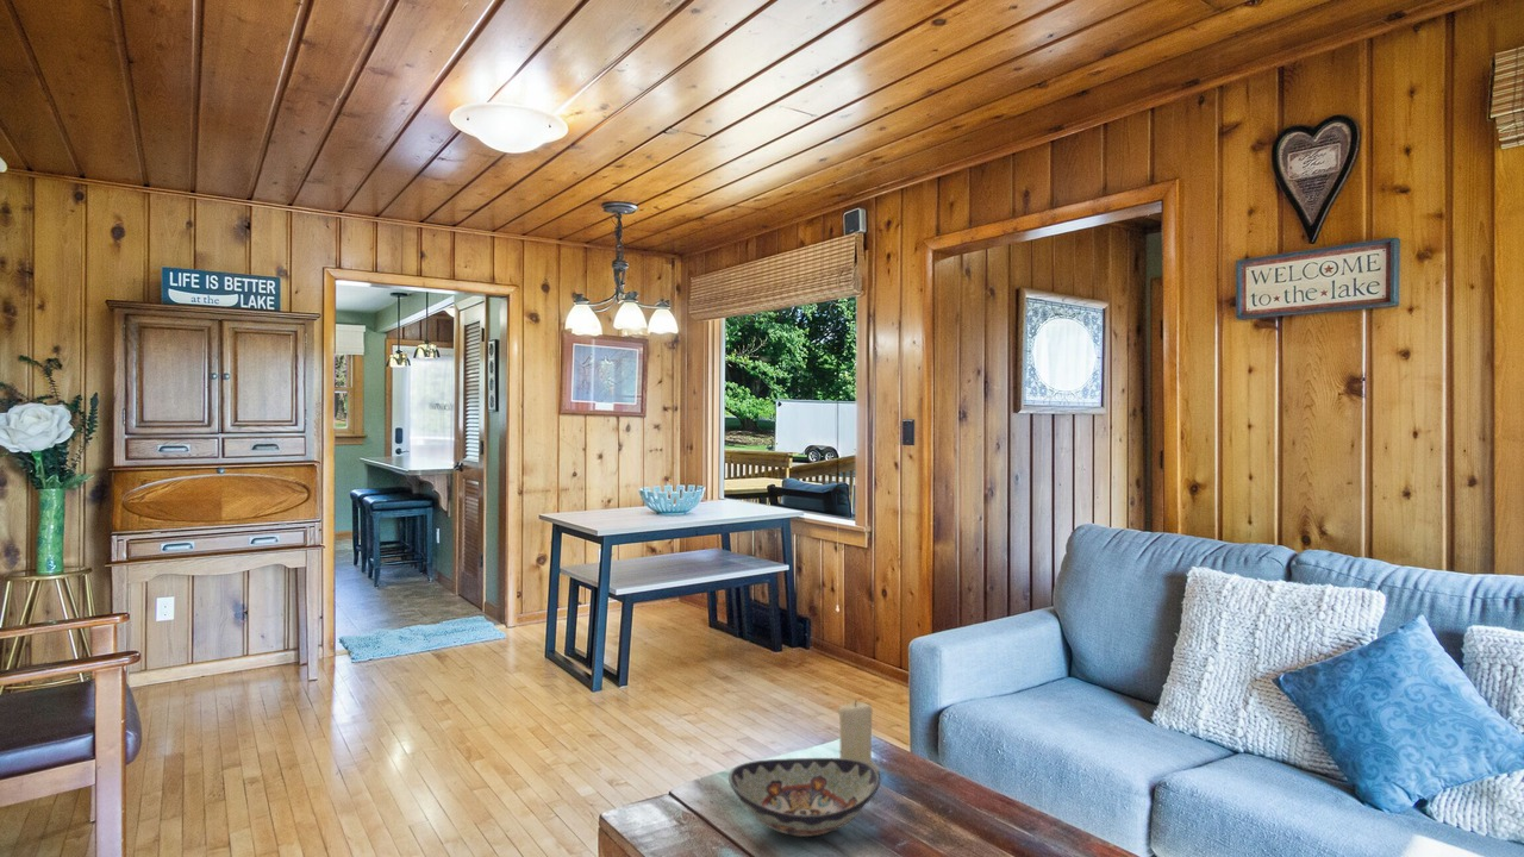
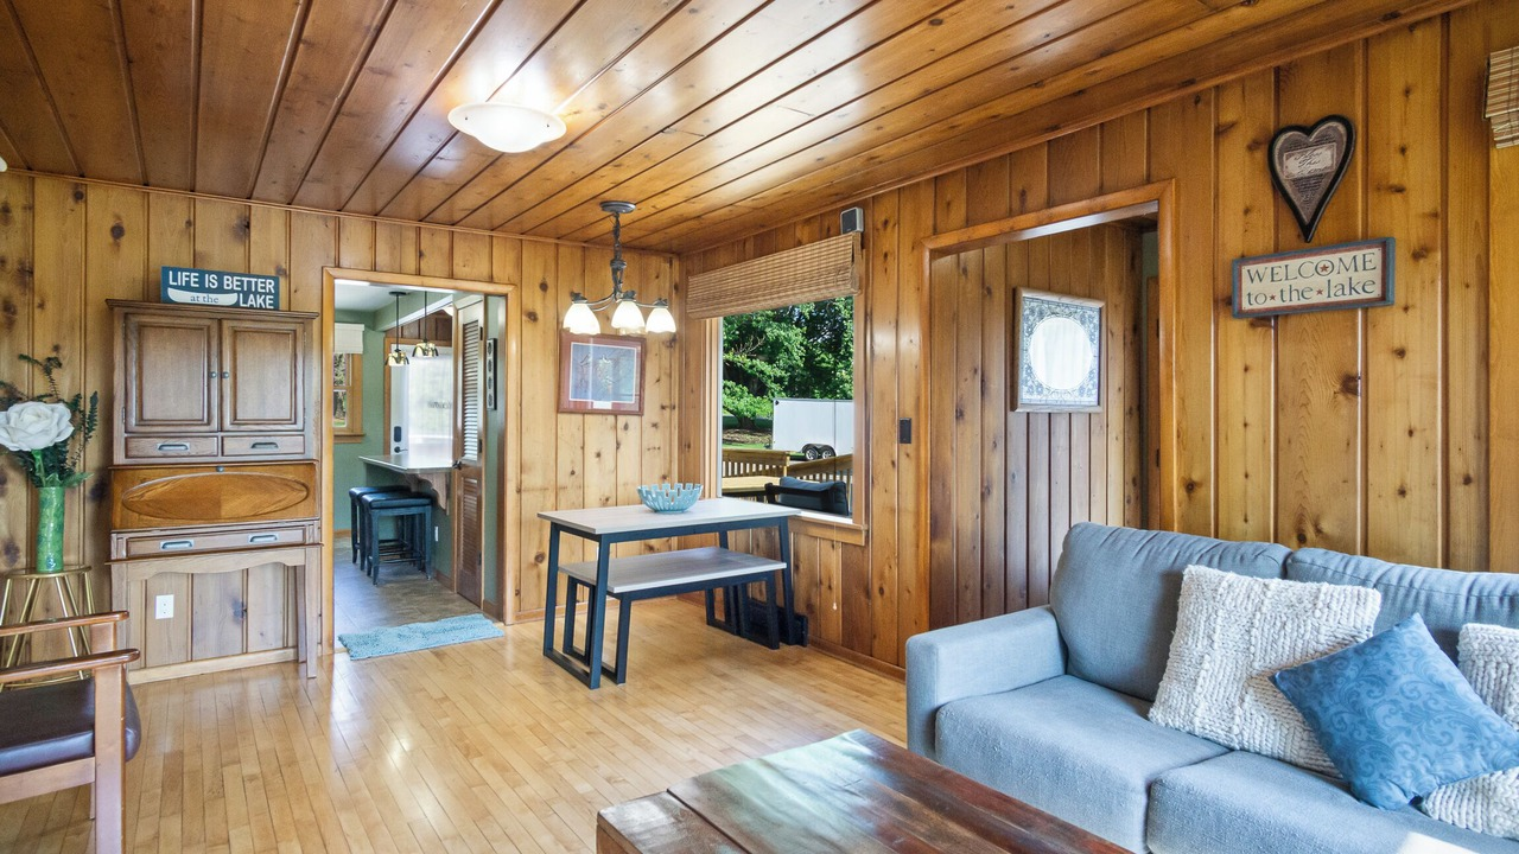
- decorative bowl [727,757,881,838]
- candle [837,699,880,774]
